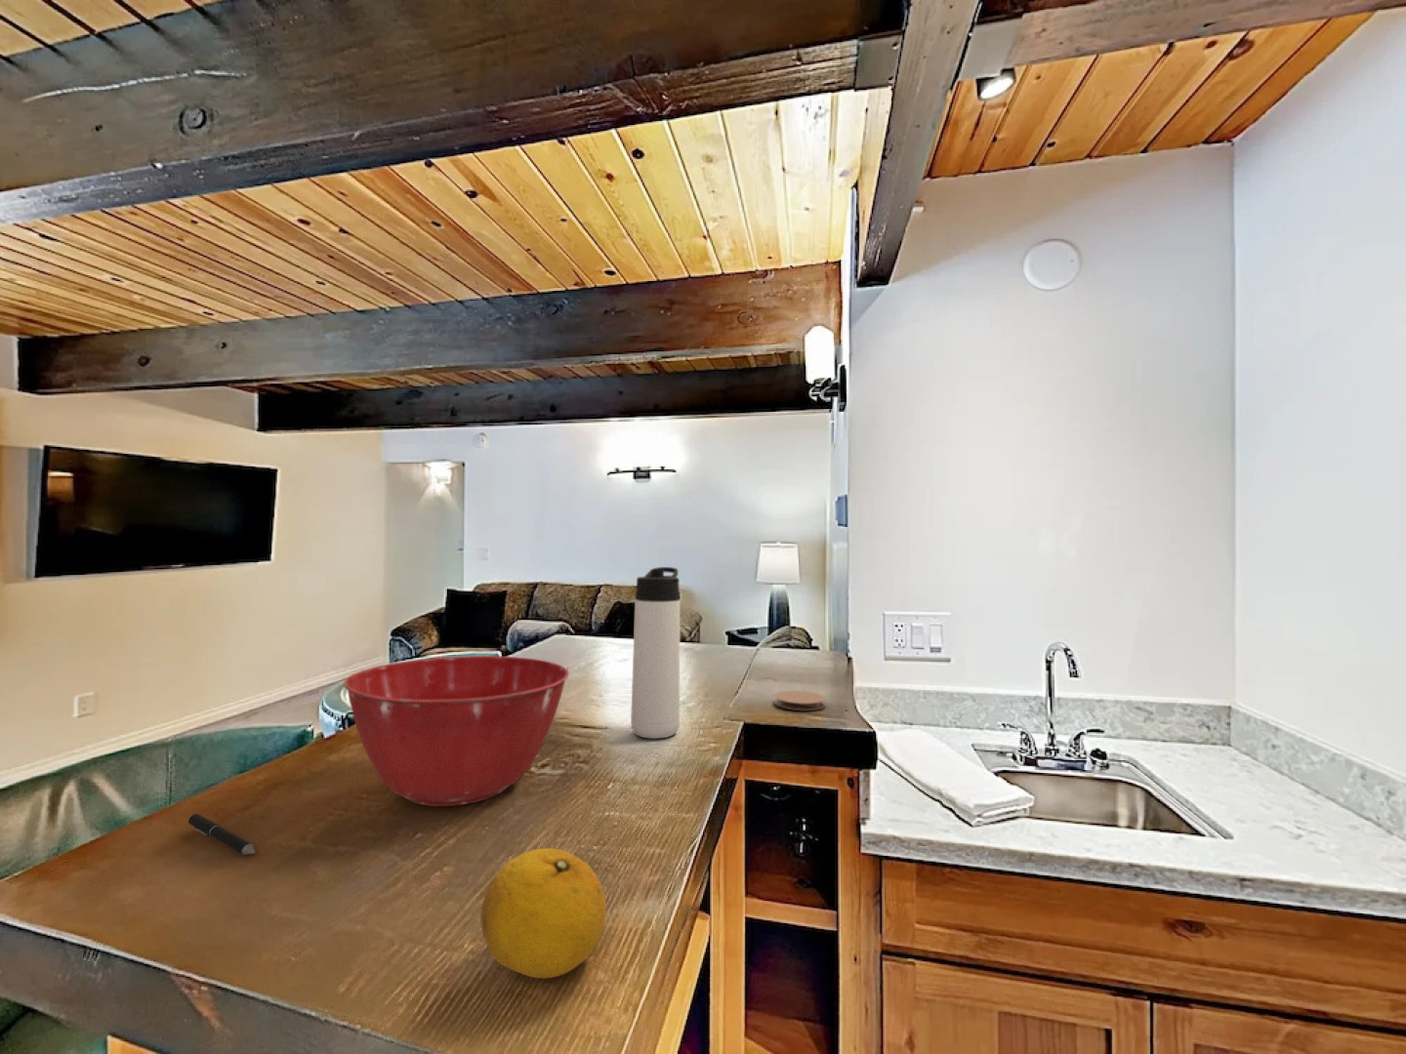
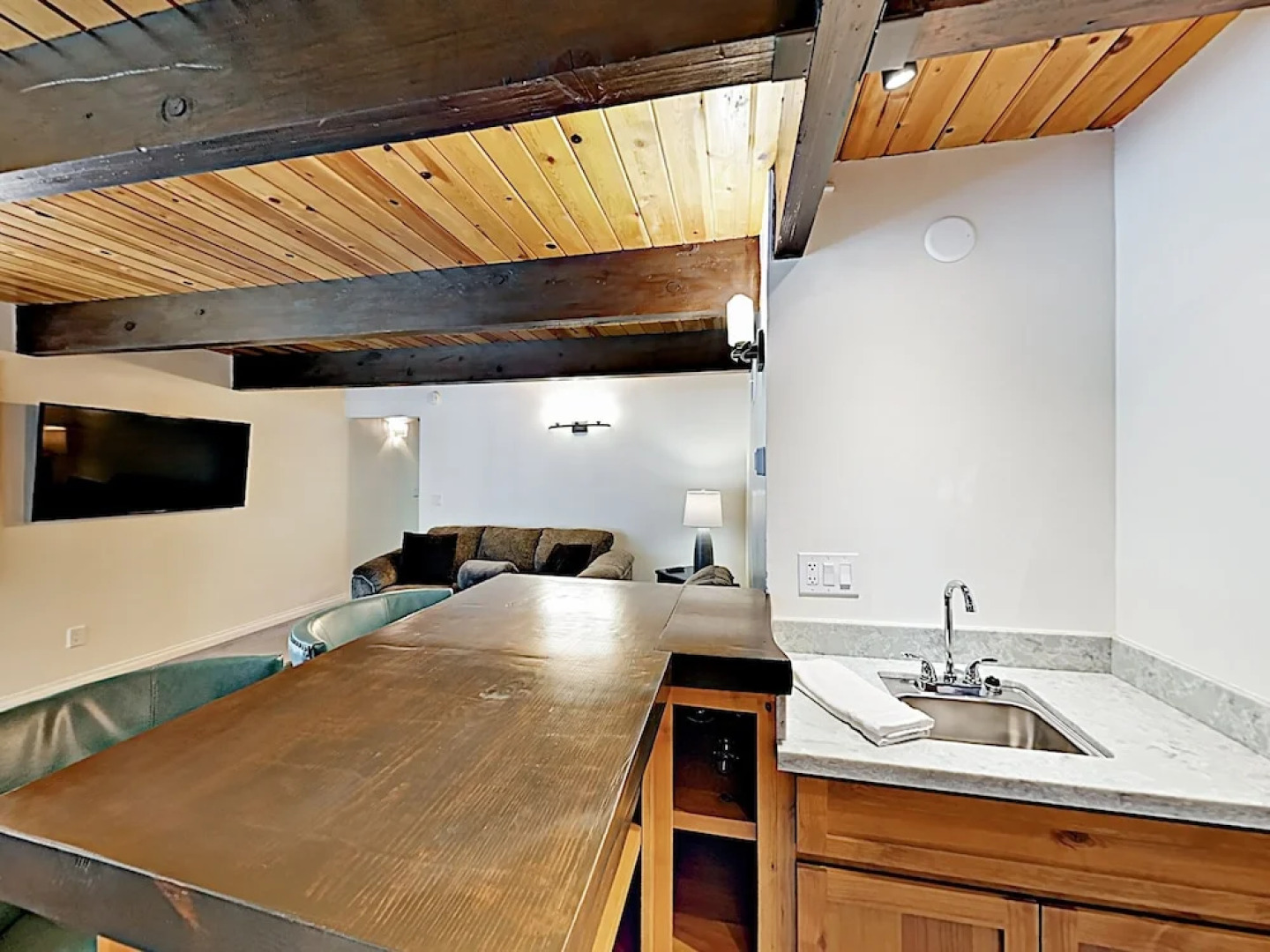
- coaster [774,690,827,712]
- thermos bottle [630,566,681,740]
- fruit [479,847,608,979]
- mixing bowl [343,654,570,807]
- pen [187,813,256,856]
